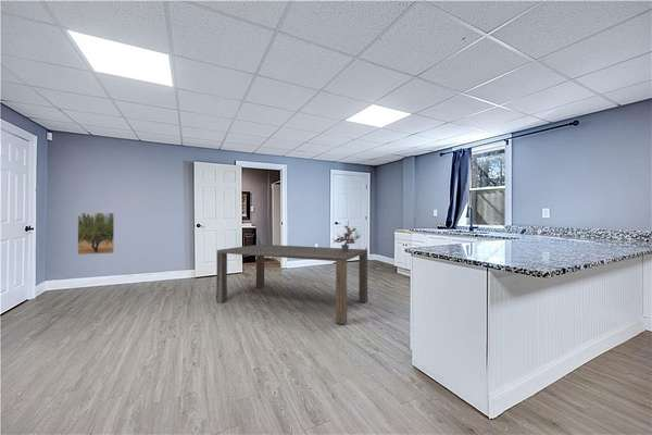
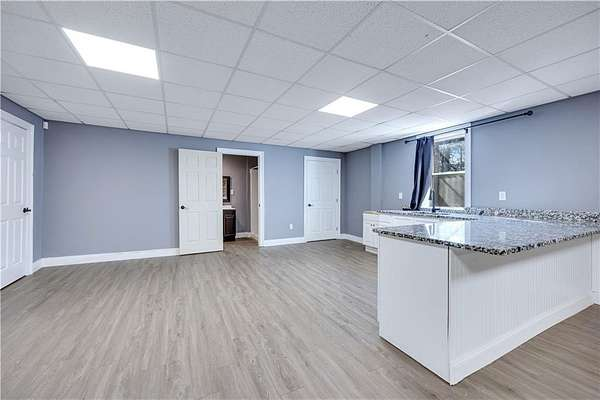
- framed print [76,212,115,256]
- dining table [215,244,368,325]
- potted plant [333,220,362,252]
